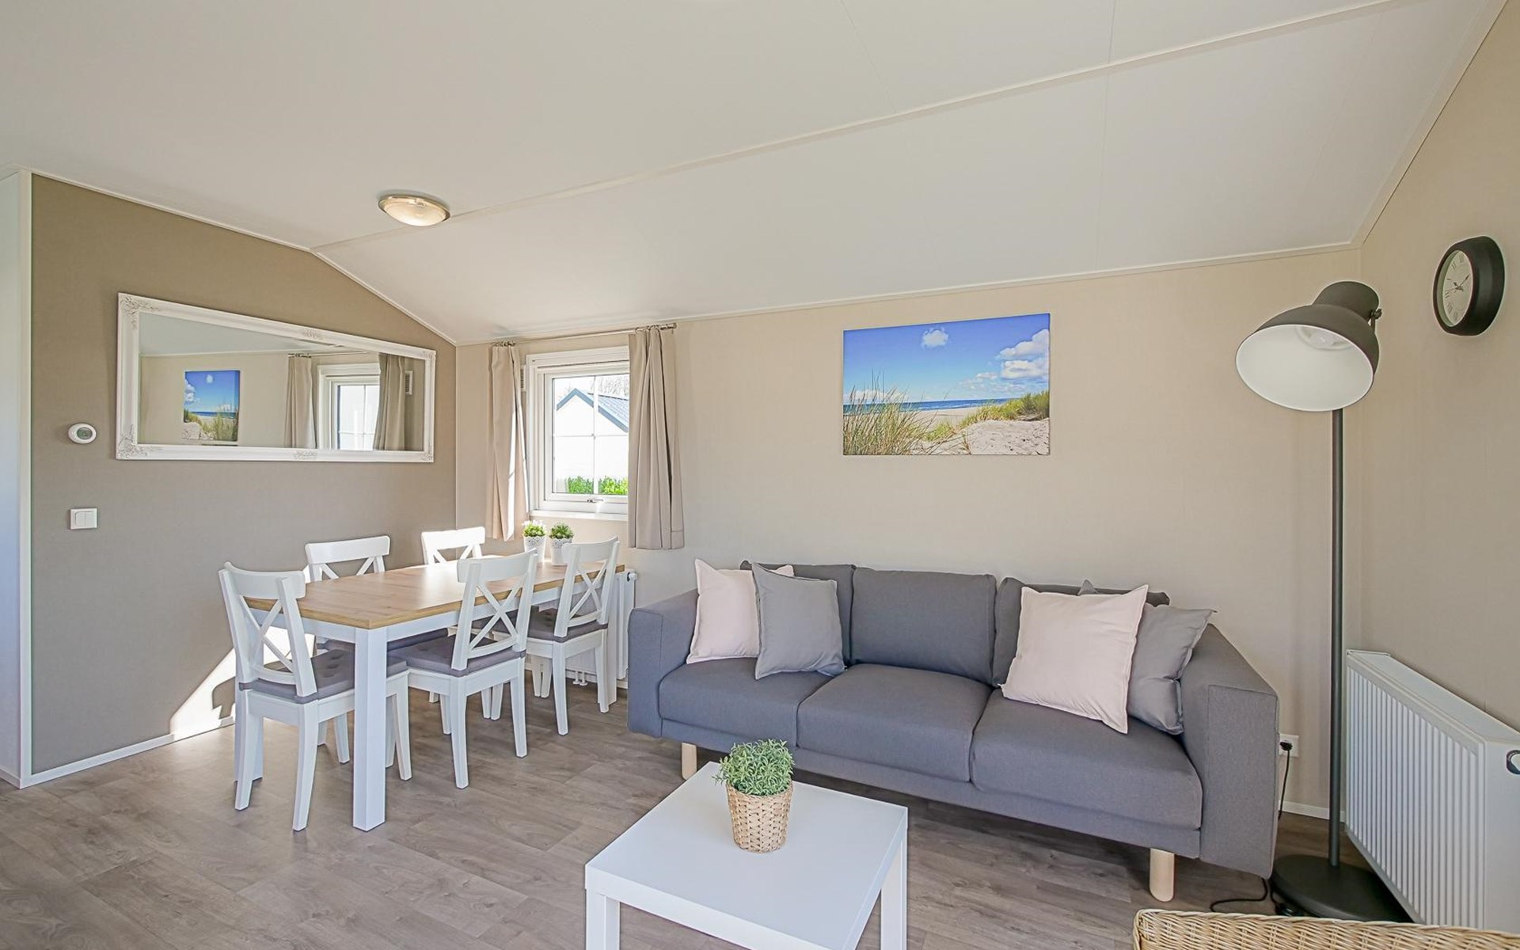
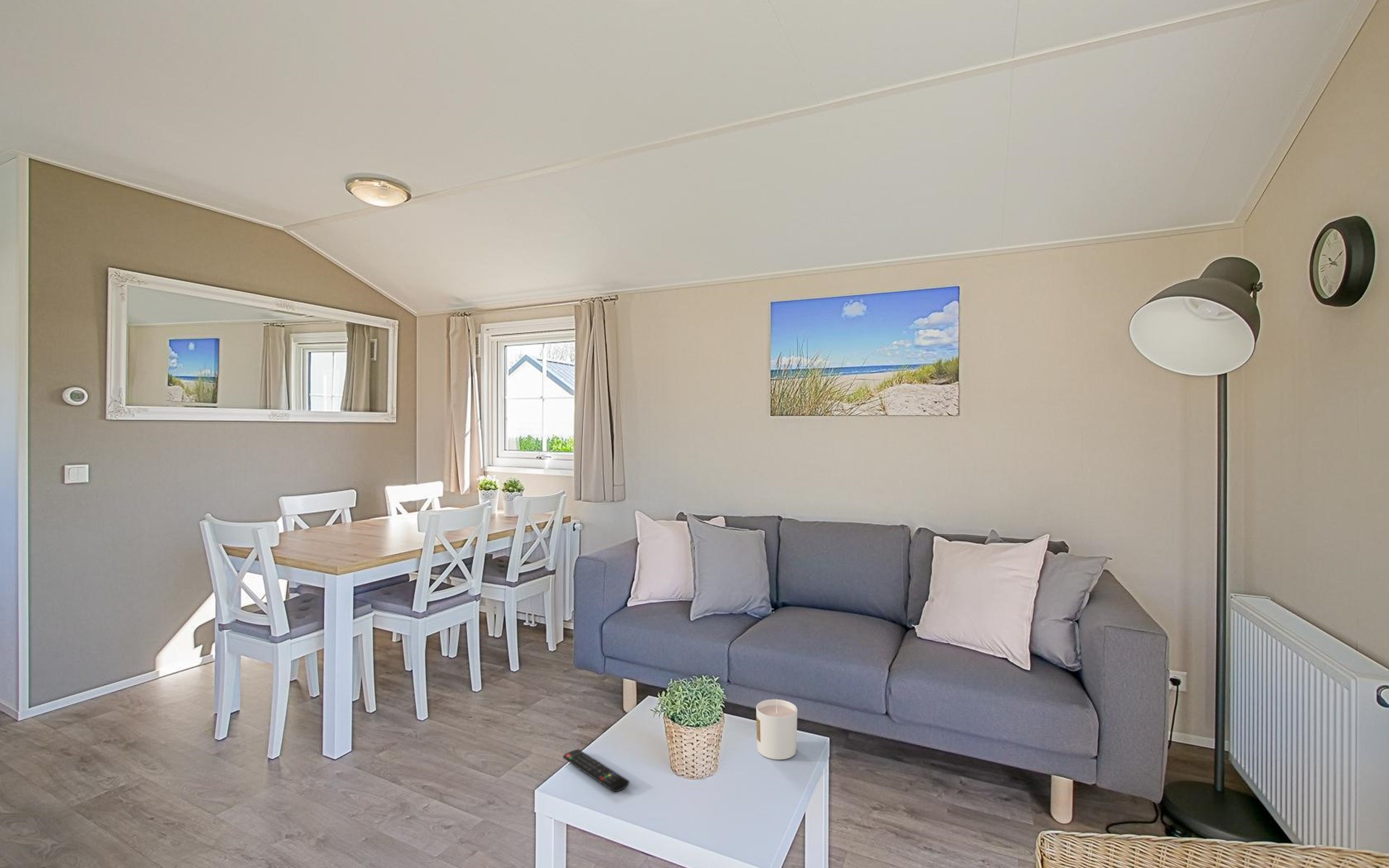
+ remote control [562,749,630,792]
+ candle [755,699,798,760]
